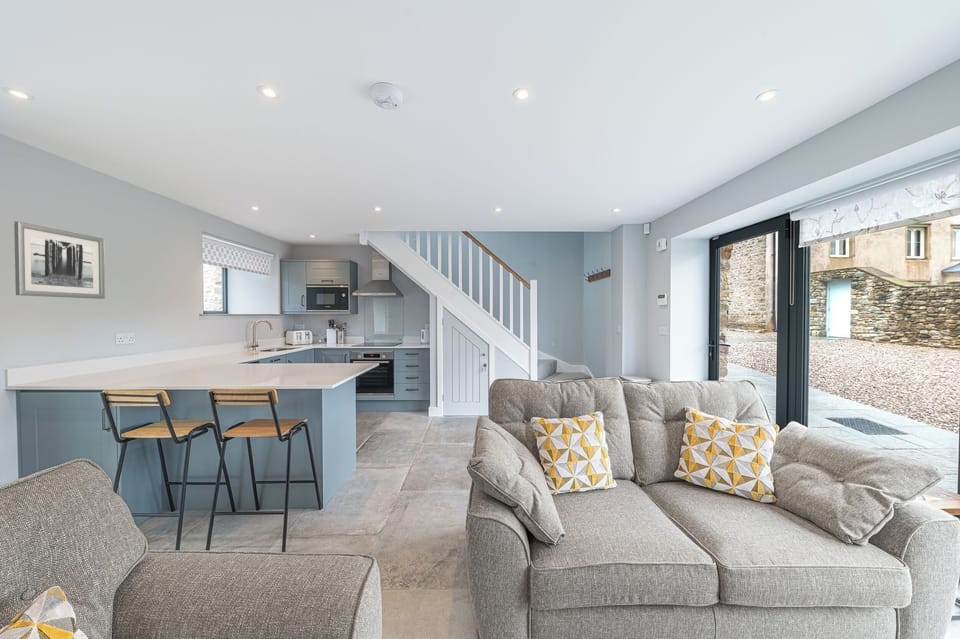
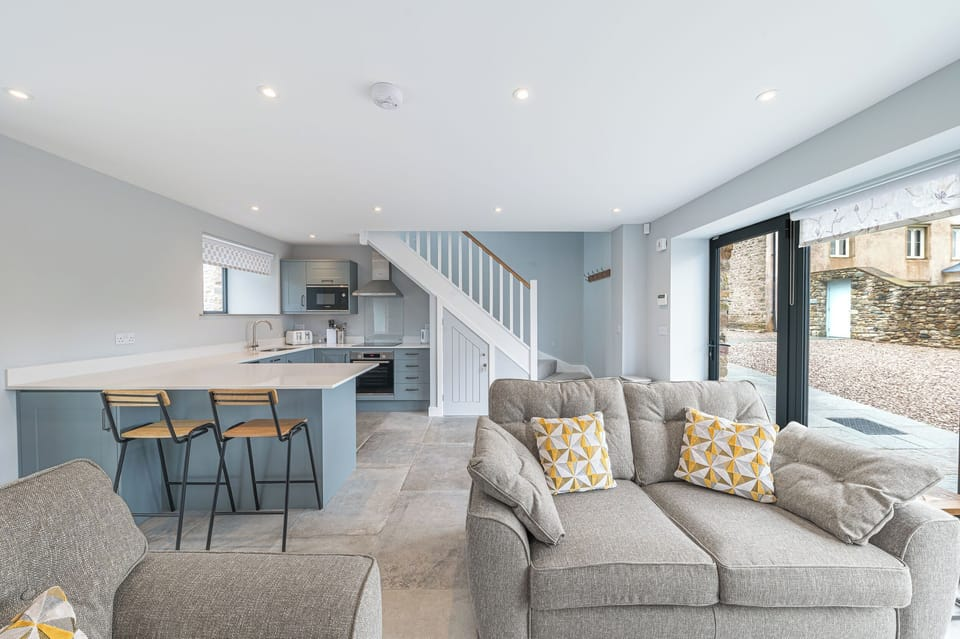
- wall art [13,220,106,300]
